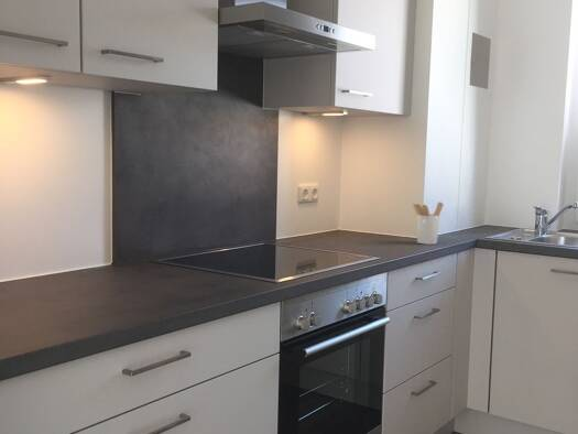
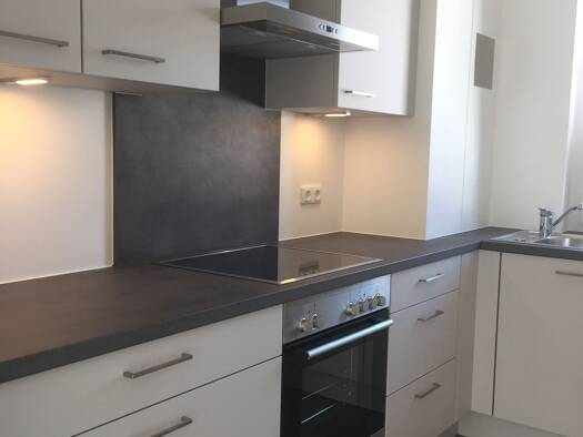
- utensil holder [412,200,445,246]
